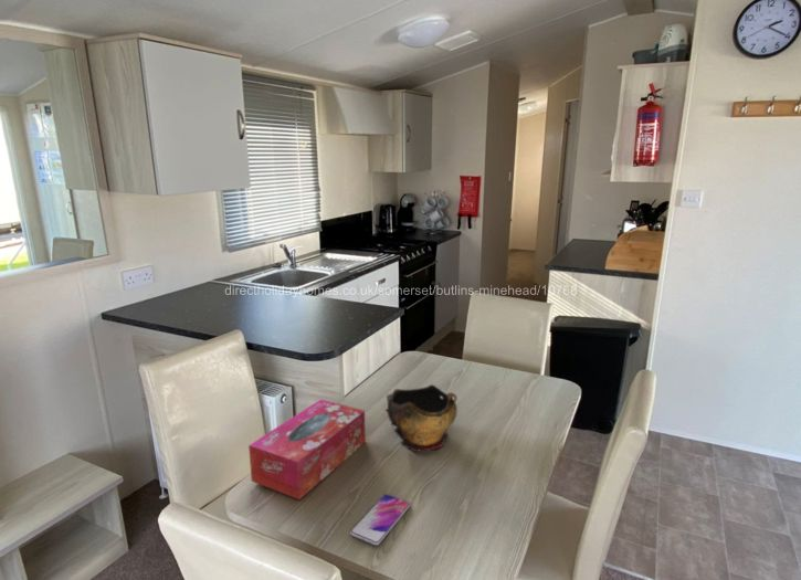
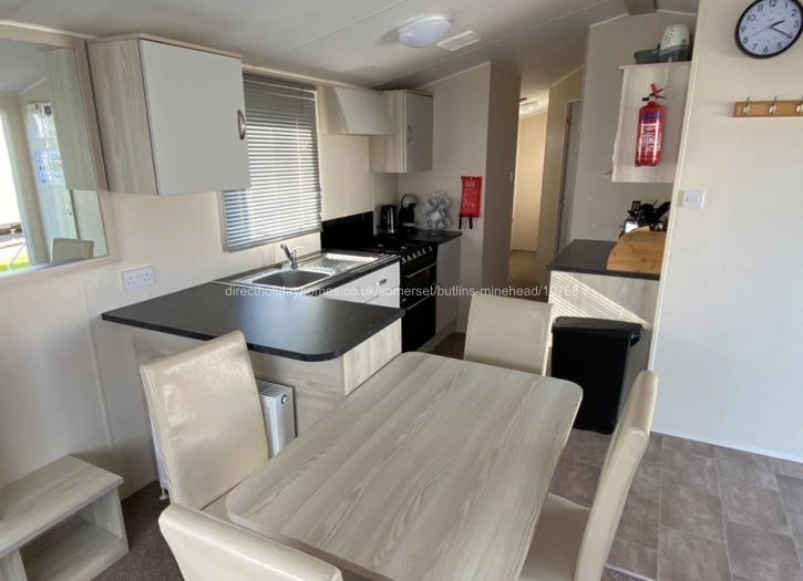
- decorative bowl [384,383,459,453]
- tissue box [247,398,367,500]
- smartphone [349,493,411,547]
